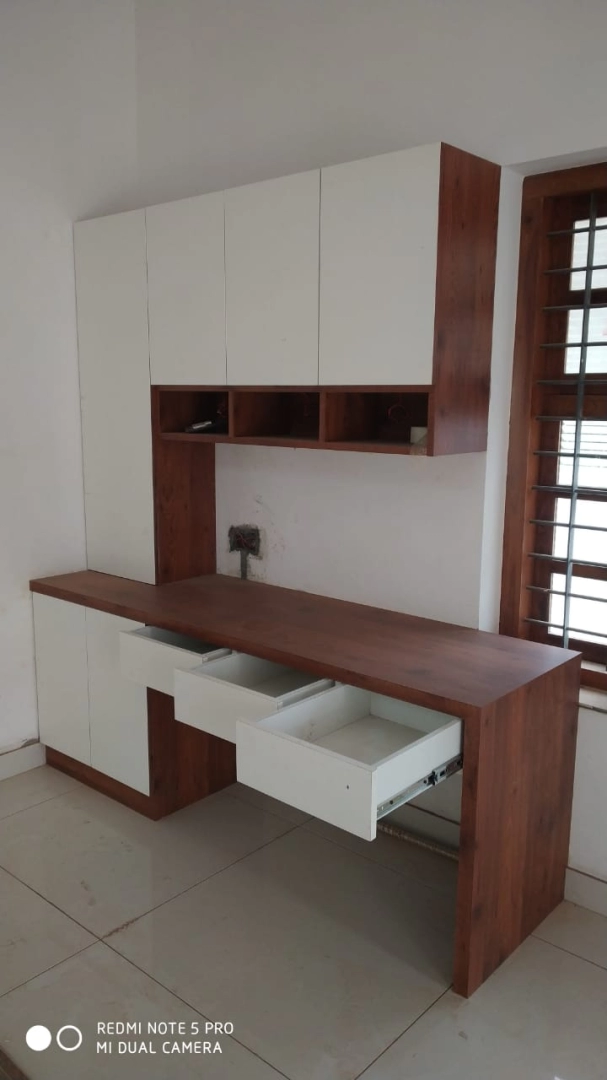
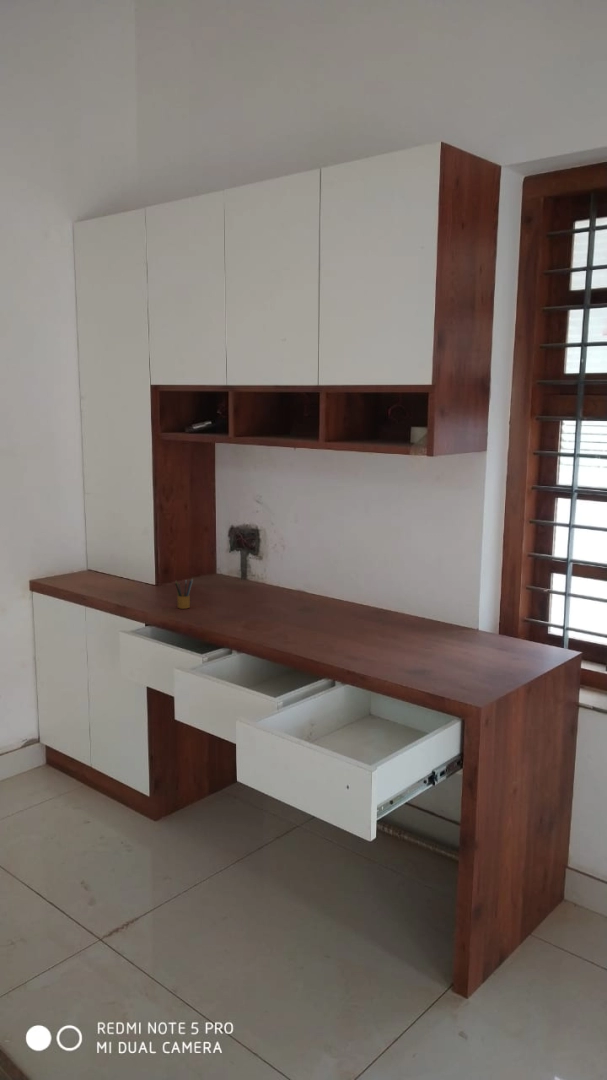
+ pencil box [174,577,194,610]
